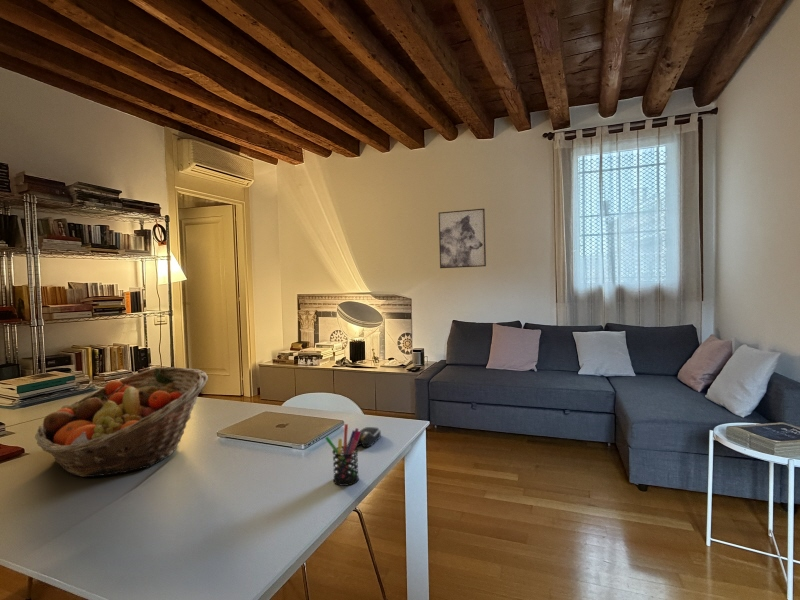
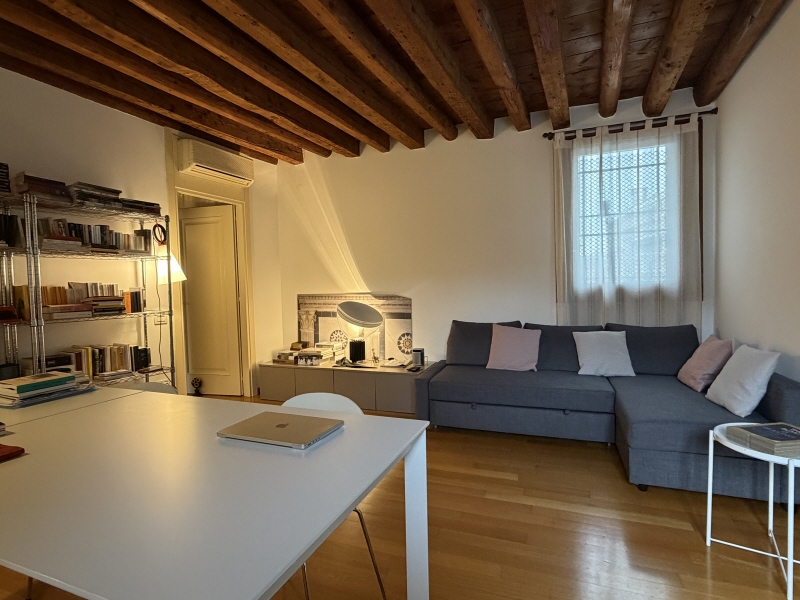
- computer mouse [356,426,382,449]
- wall art [438,208,487,269]
- pen holder [324,423,361,487]
- fruit basket [34,366,209,478]
